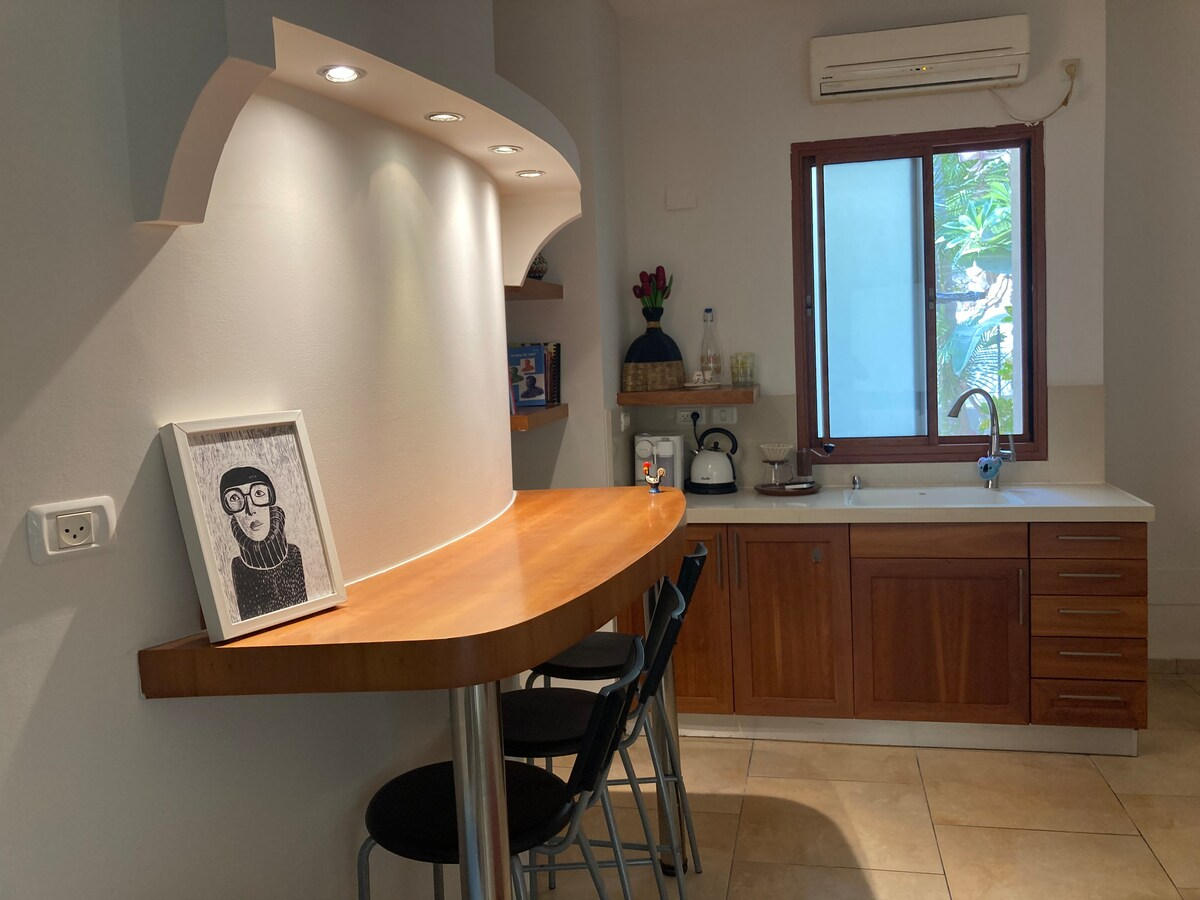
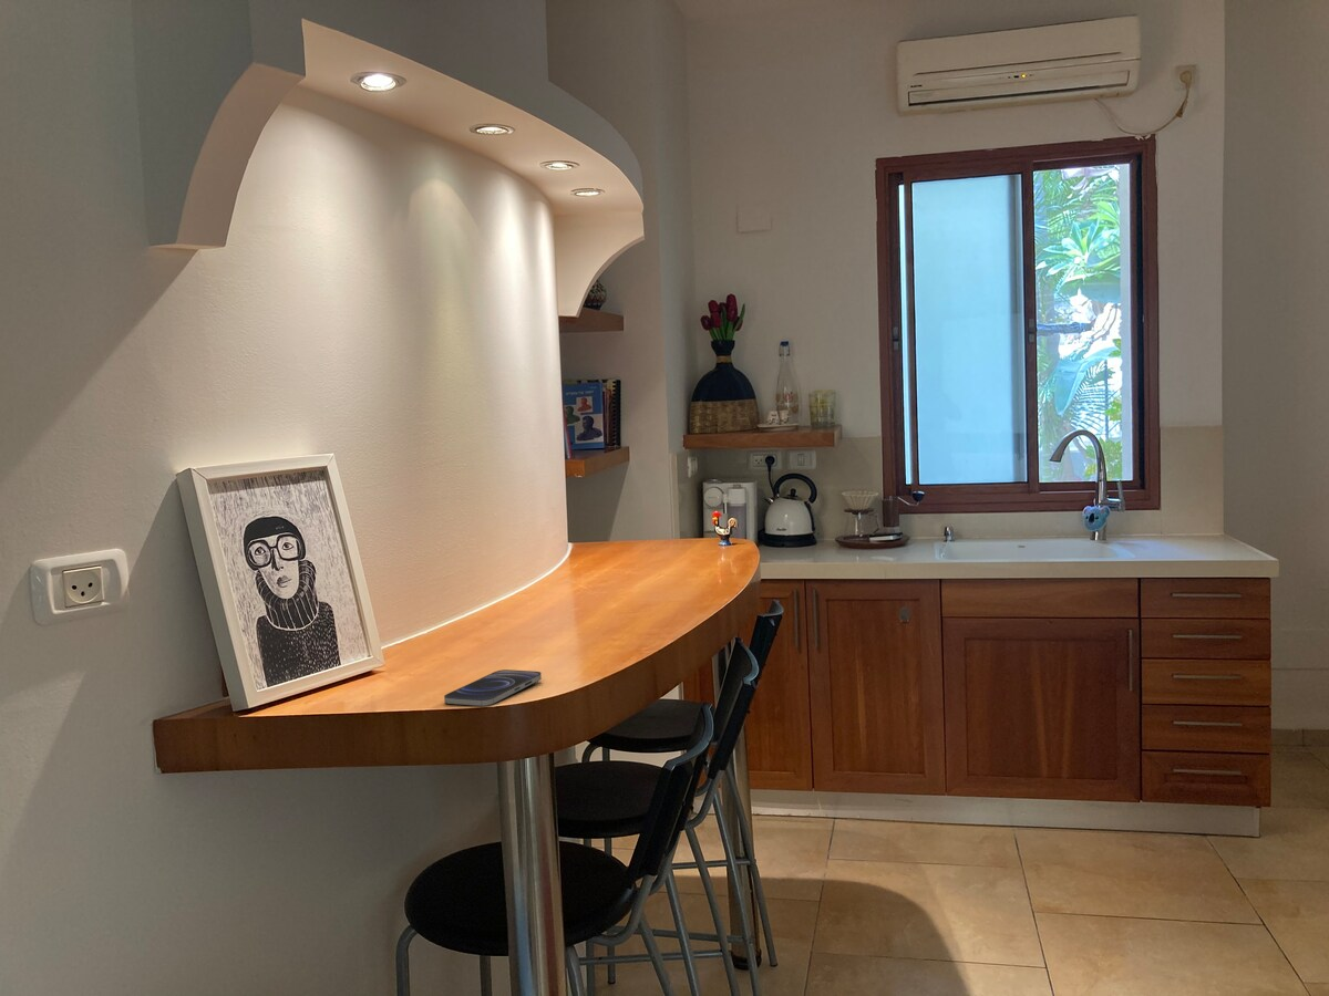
+ smartphone [443,668,543,707]
